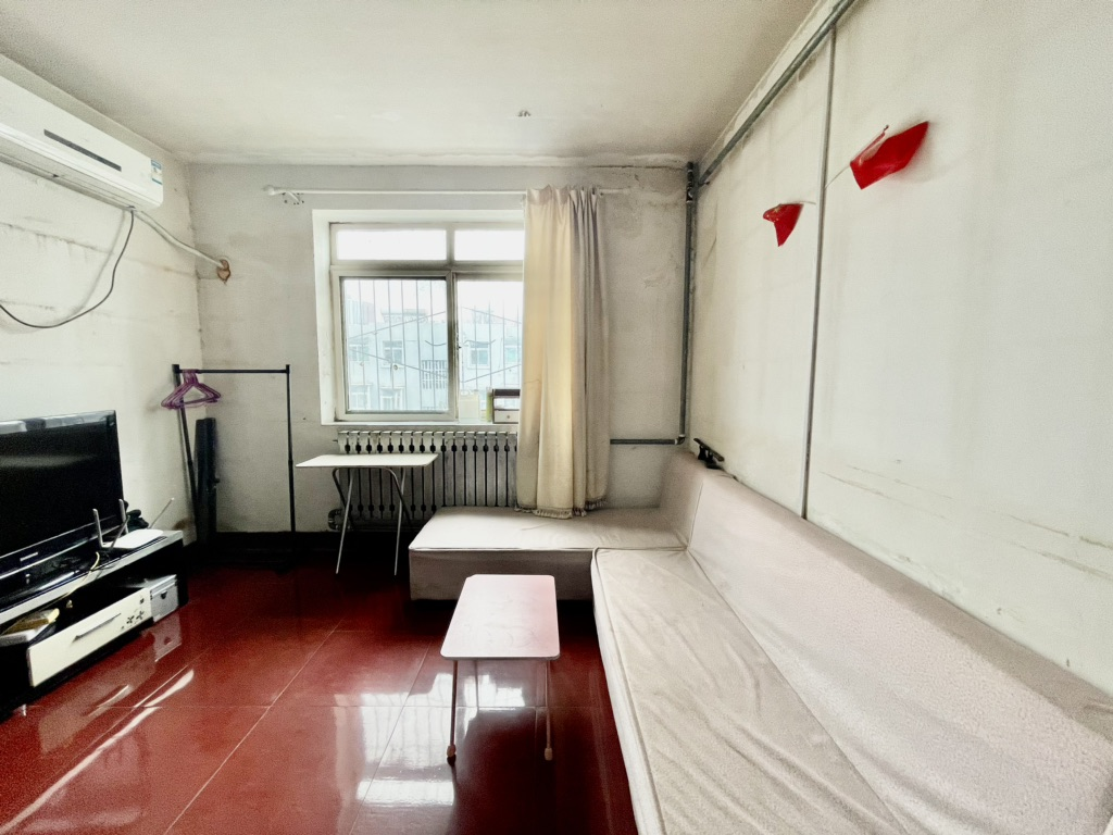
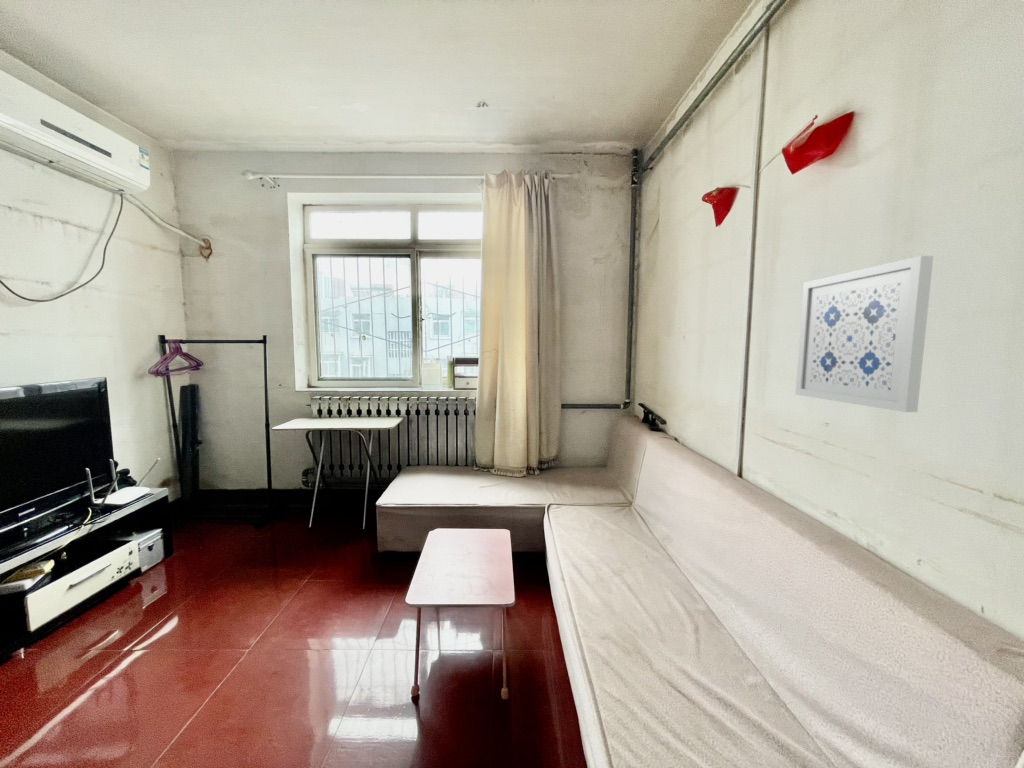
+ wall art [794,255,934,413]
